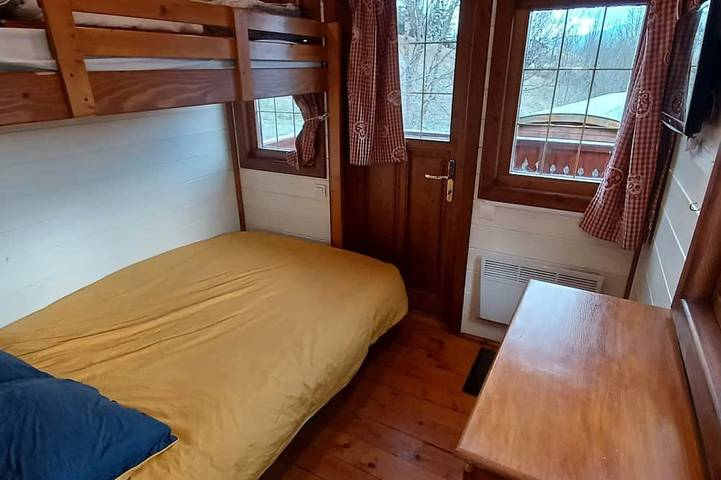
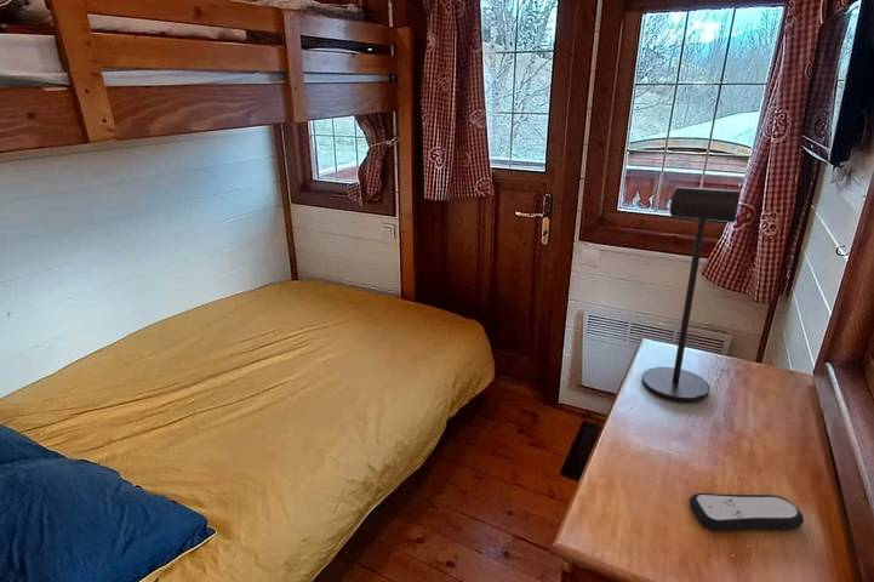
+ desk lamp [641,186,742,403]
+ remote control [689,492,805,532]
